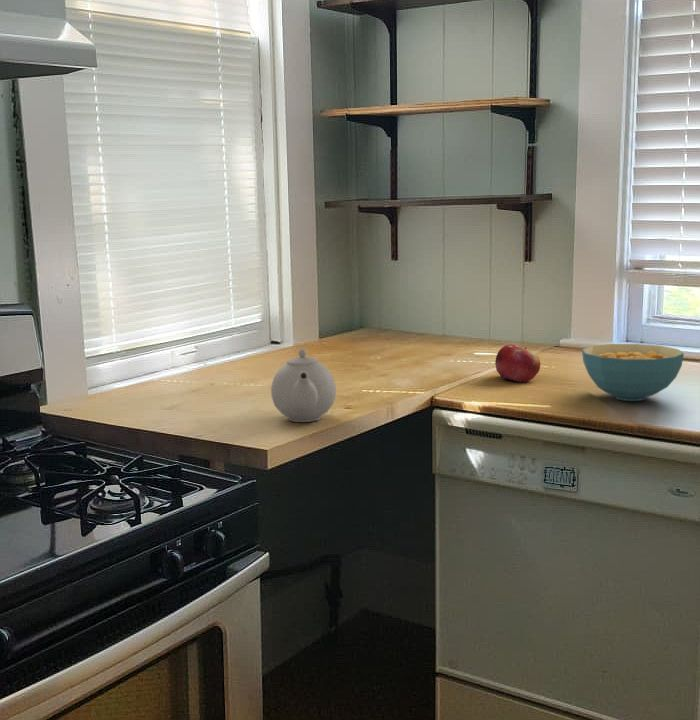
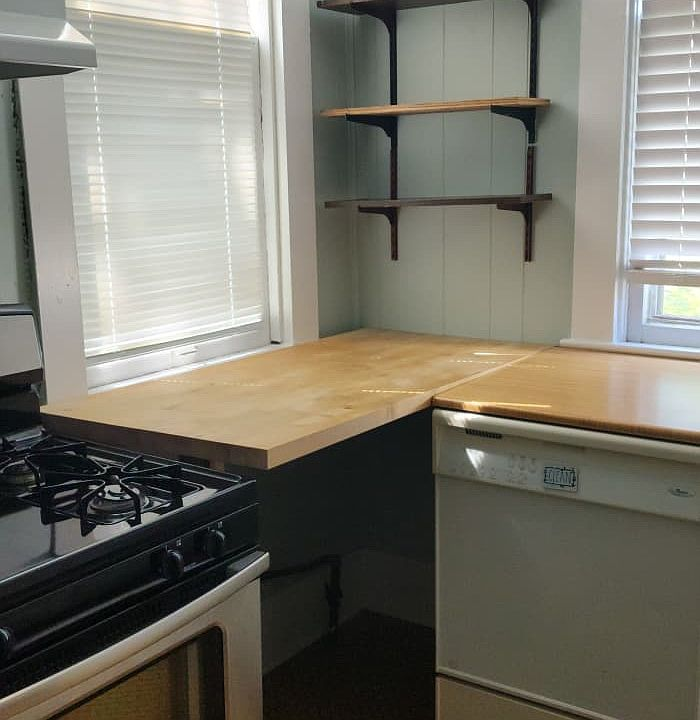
- cereal bowl [581,343,685,402]
- fruit [494,343,541,383]
- teapot [270,348,337,423]
